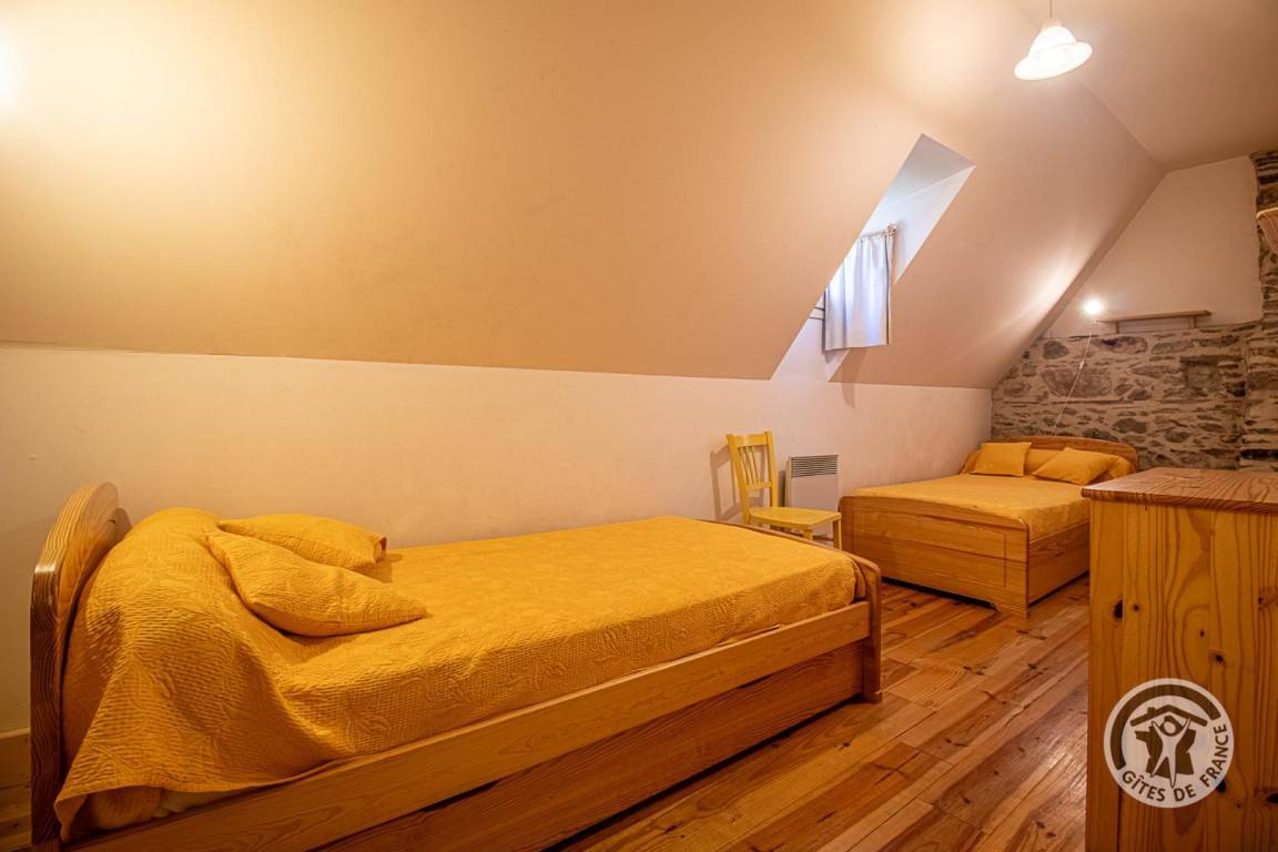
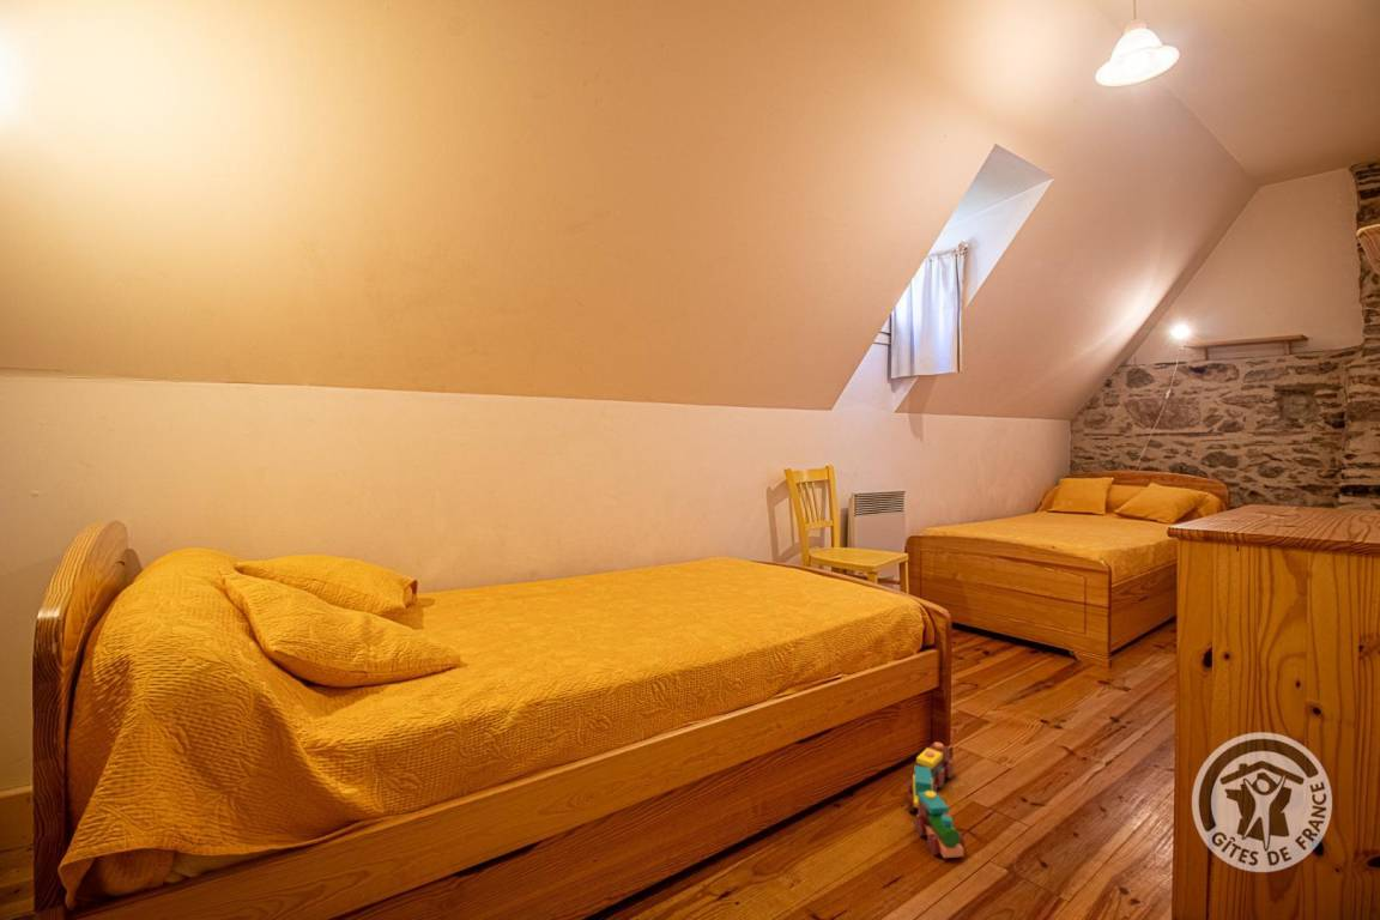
+ toy train [907,742,967,859]
